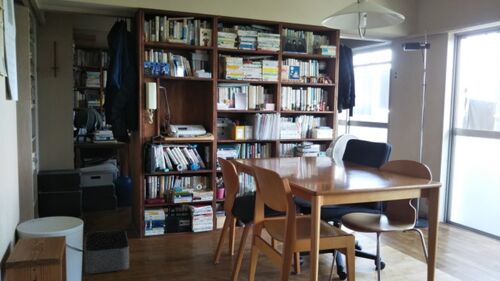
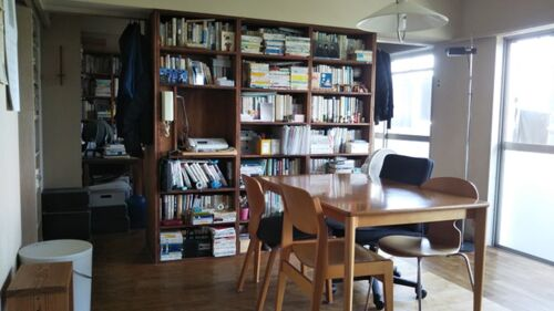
- storage bin [84,229,130,275]
